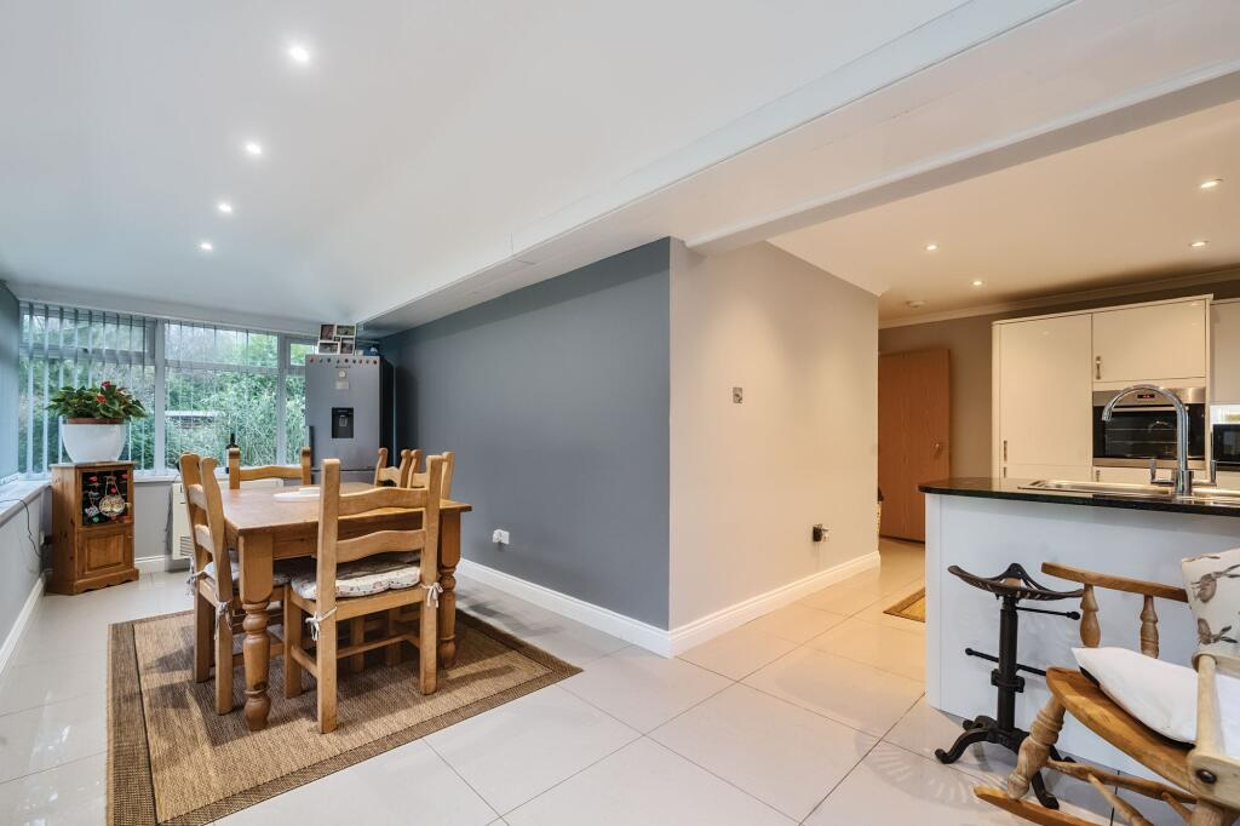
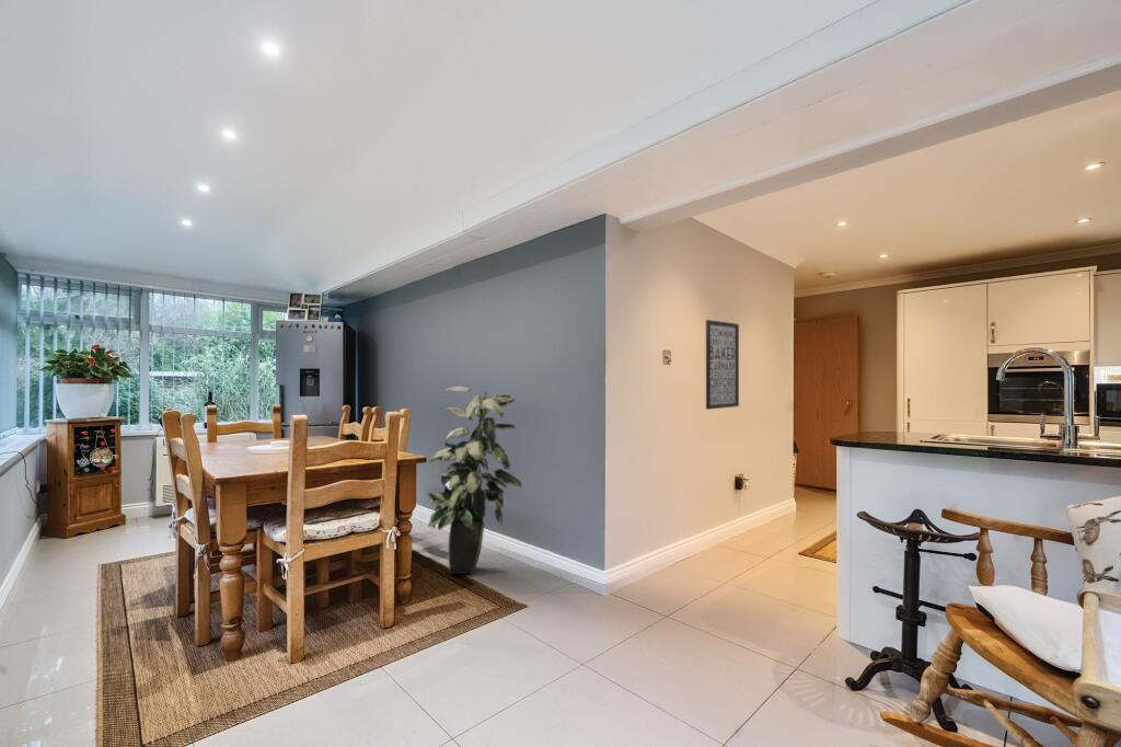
+ wall art [705,319,740,411]
+ indoor plant [427,386,523,575]
